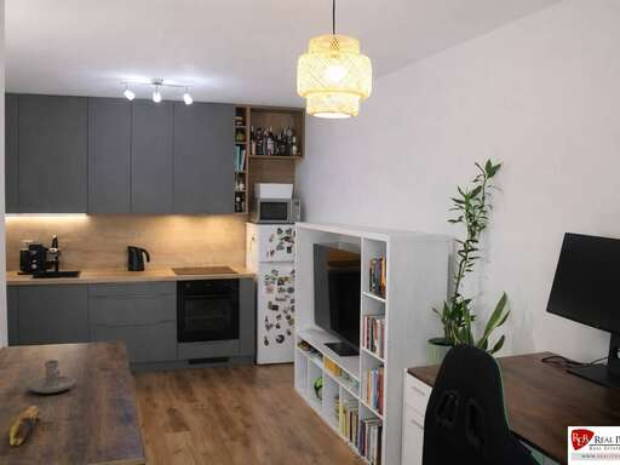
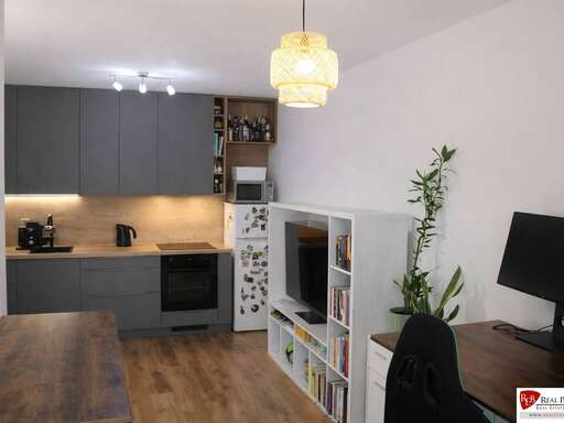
- candle holder [27,358,76,394]
- banana [8,404,42,448]
